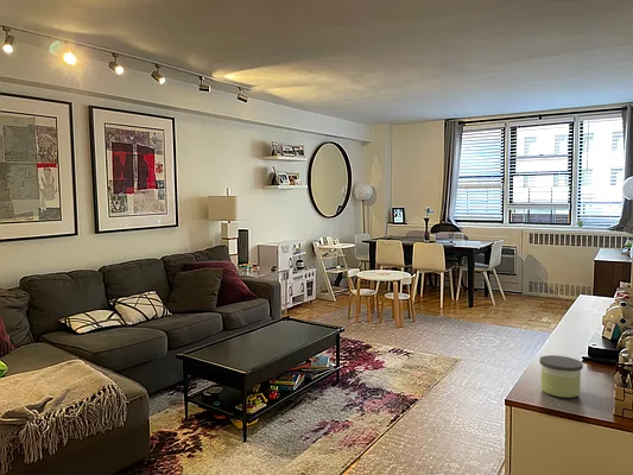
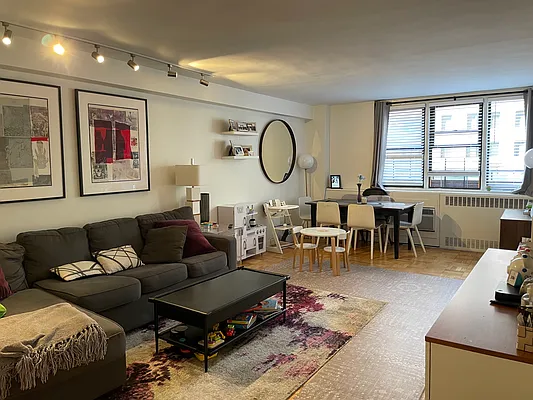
- candle [539,354,584,399]
